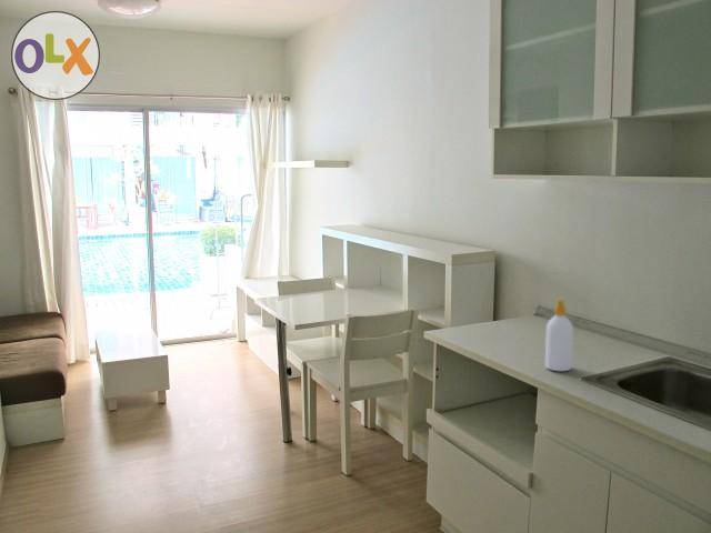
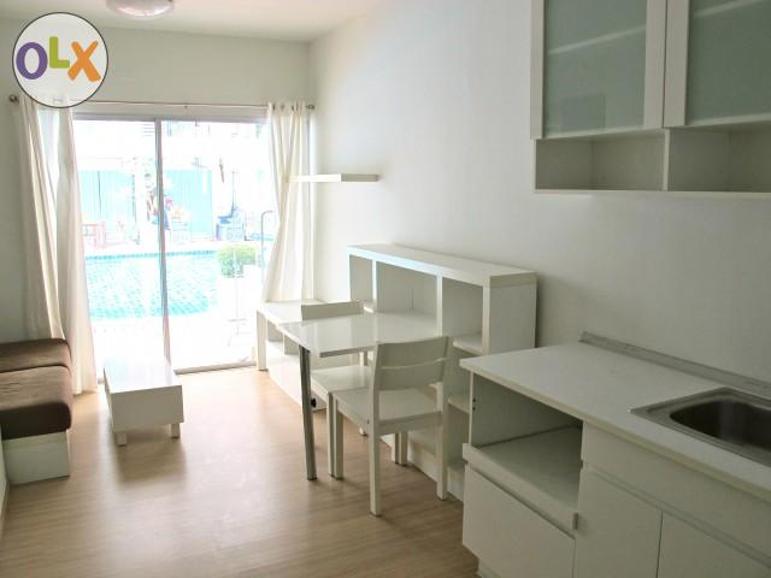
- soap bottle [544,296,574,372]
